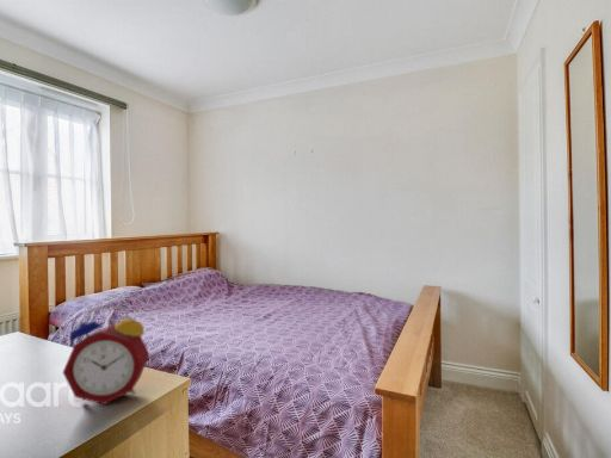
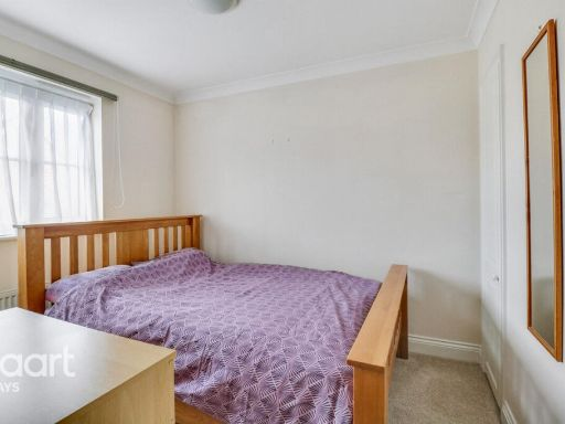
- alarm clock [62,303,150,406]
